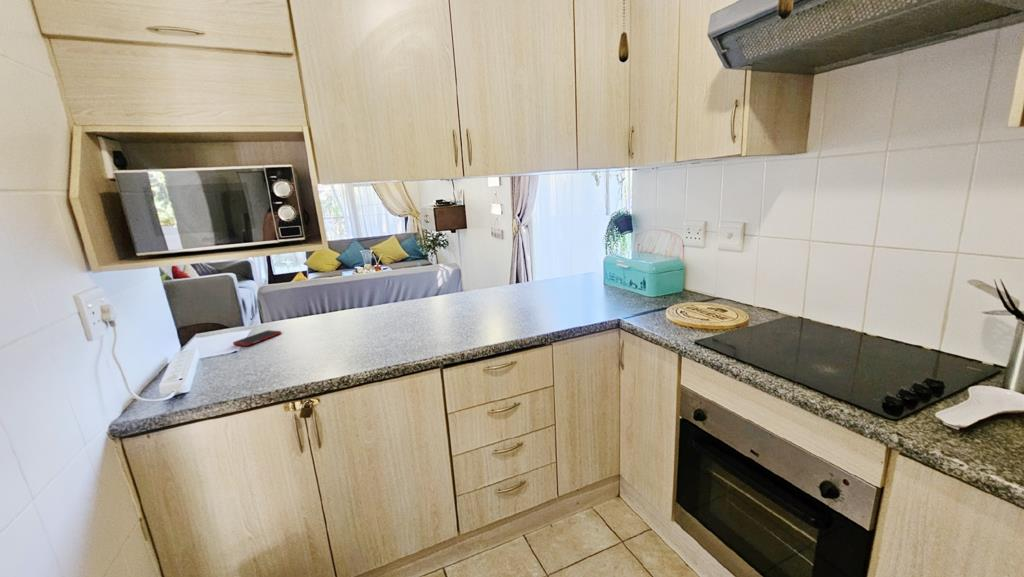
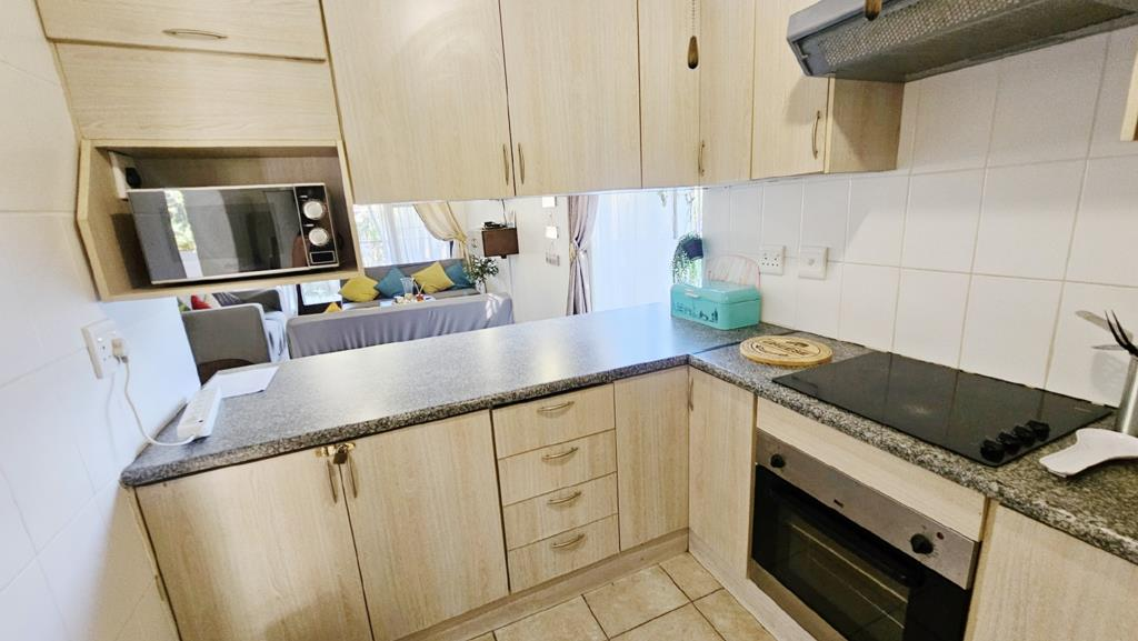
- cell phone [232,329,282,347]
